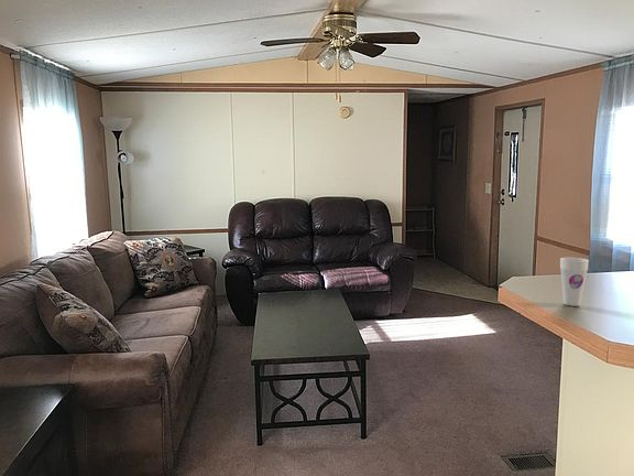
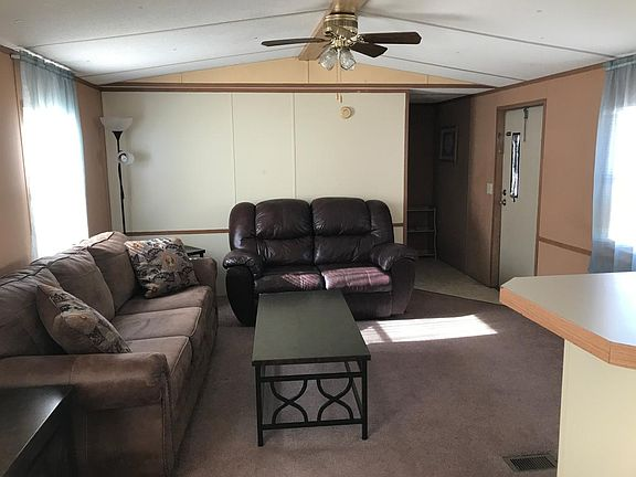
- cup [559,257,590,307]
